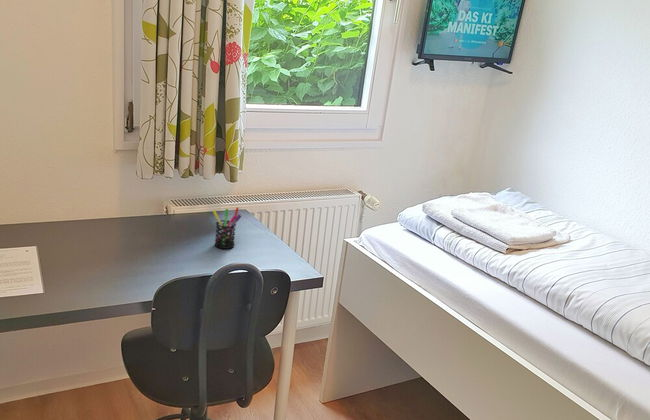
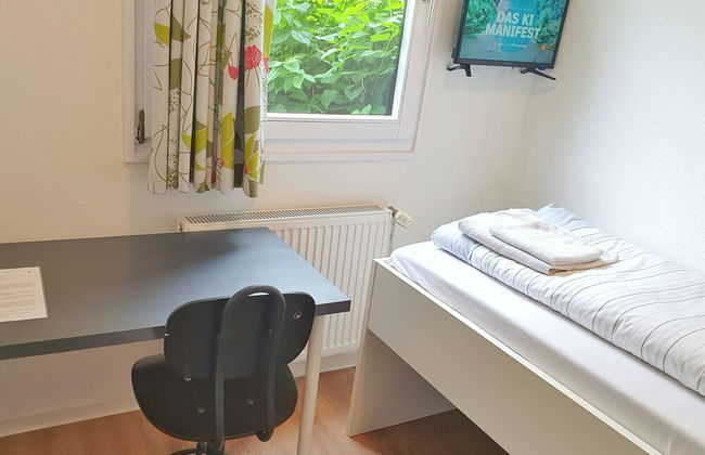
- pen holder [212,206,242,250]
